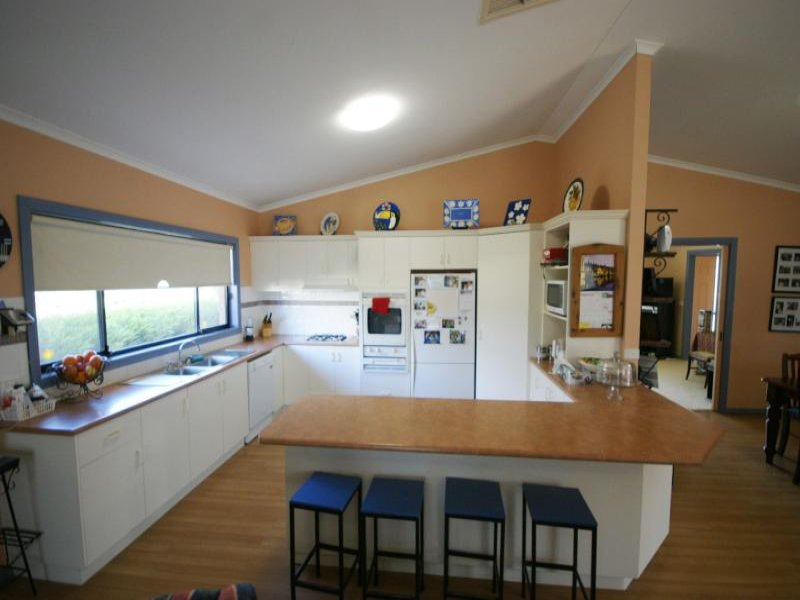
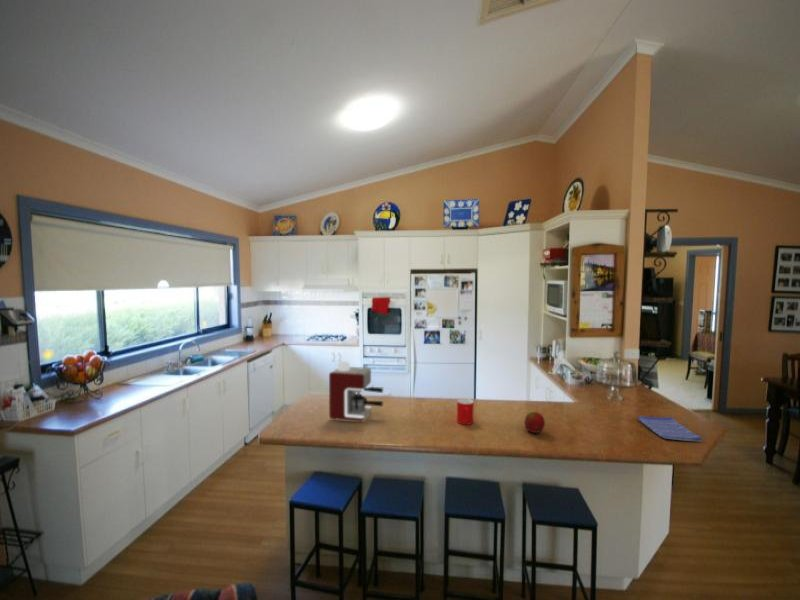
+ fruit [523,411,546,434]
+ coffee maker [328,360,384,422]
+ cup [456,397,475,426]
+ dish towel [637,415,703,443]
